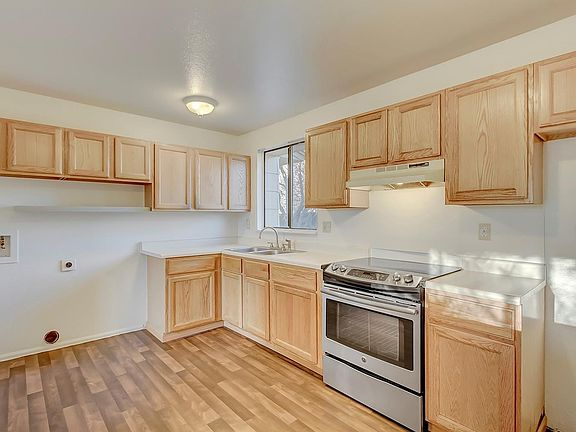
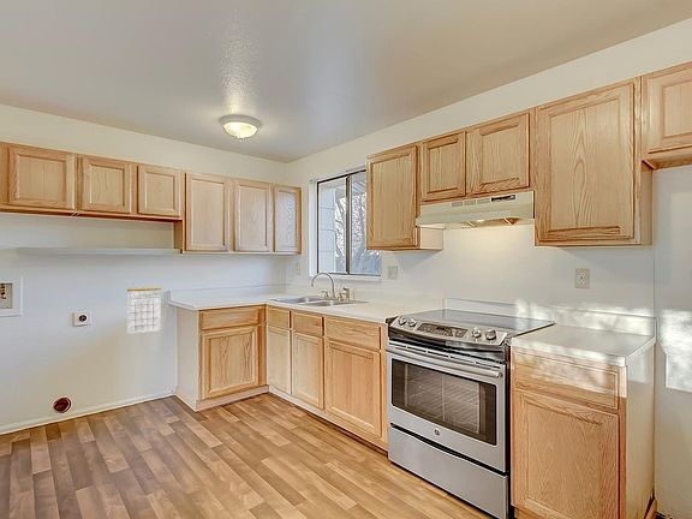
+ calendar [126,278,162,335]
